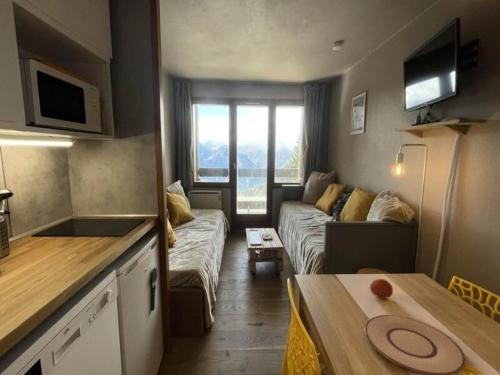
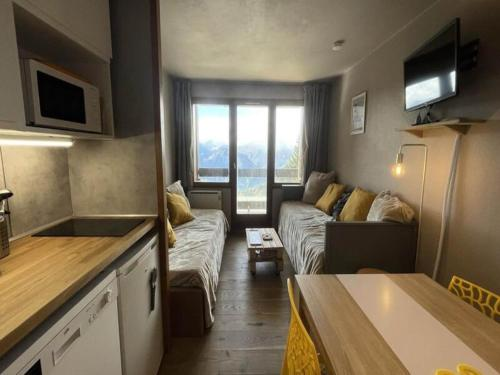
- plate [364,314,467,375]
- fruit [369,278,394,300]
